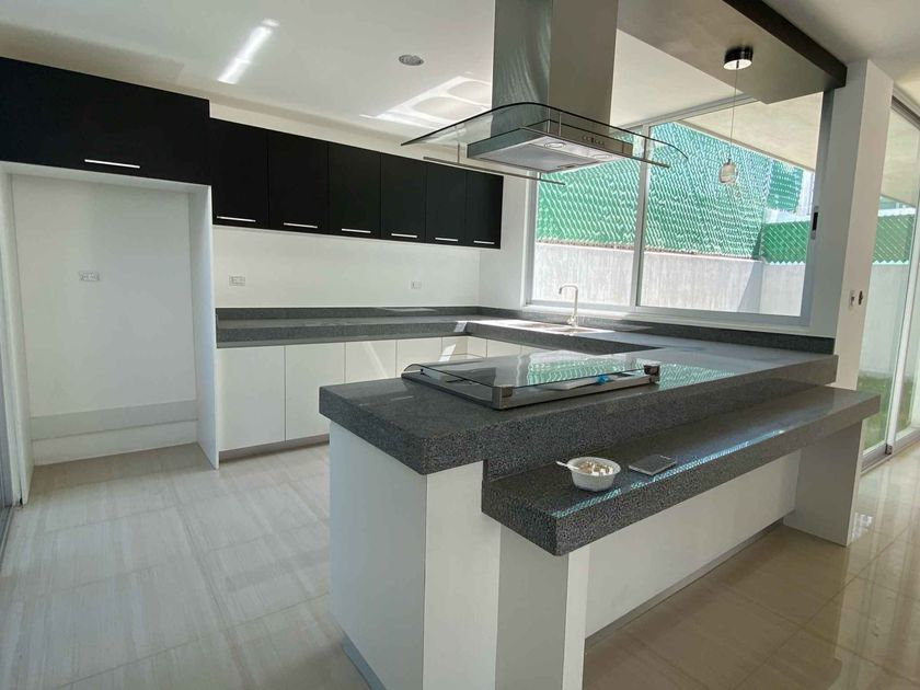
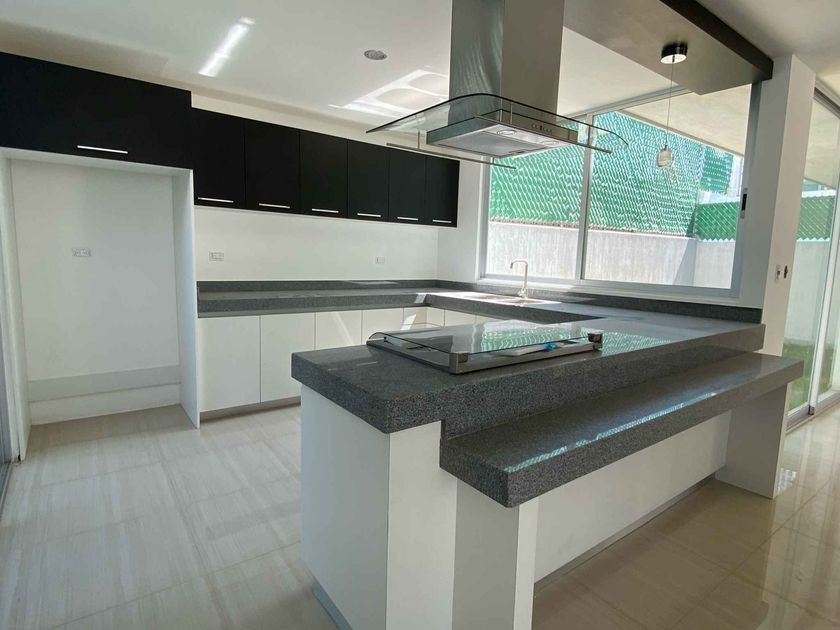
- smartphone [628,453,678,476]
- legume [555,456,621,492]
